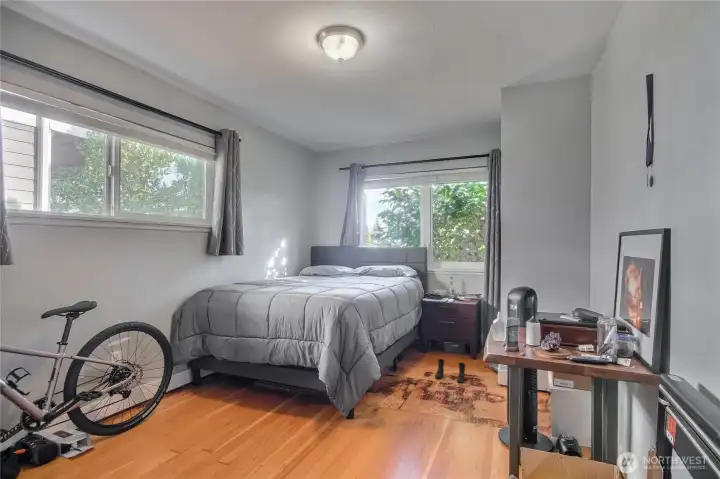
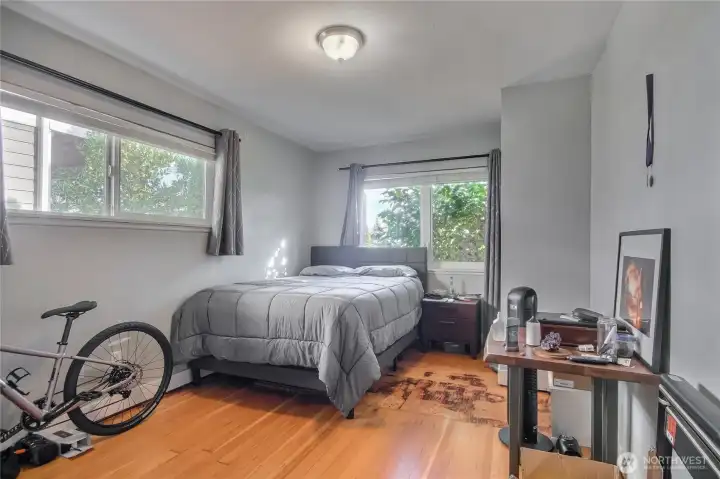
- boots [434,358,466,384]
